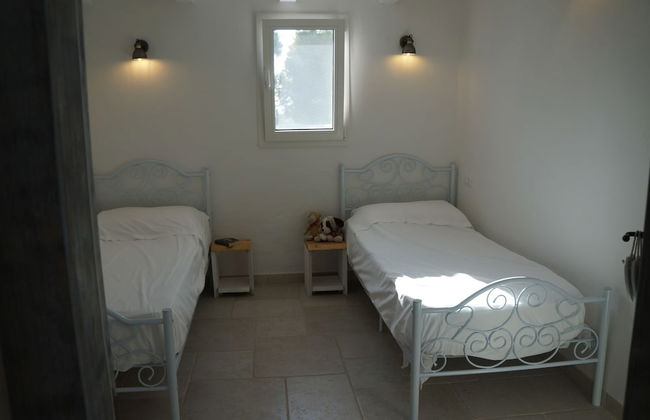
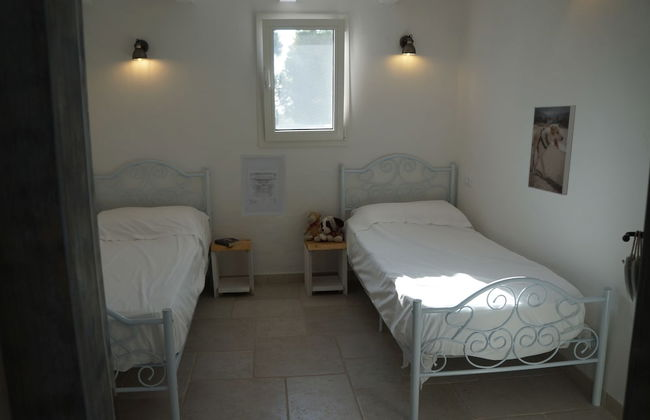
+ wall art [240,153,287,217]
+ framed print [527,104,577,196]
